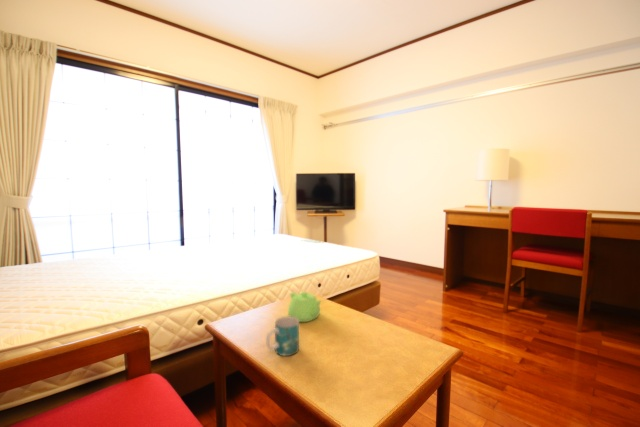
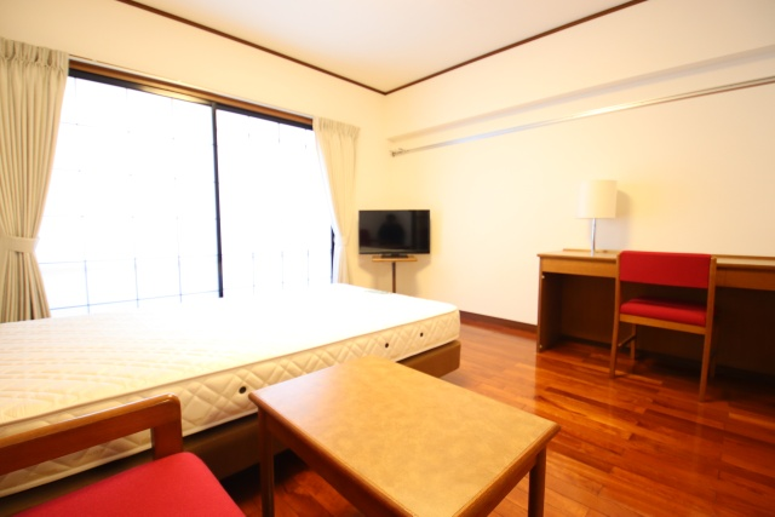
- mug [265,315,300,357]
- teapot [287,291,323,323]
